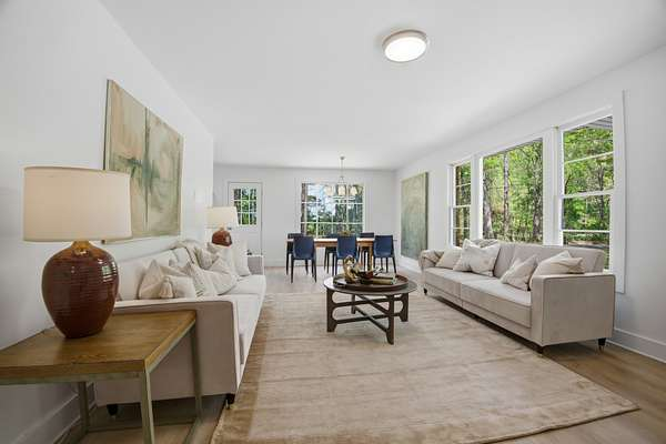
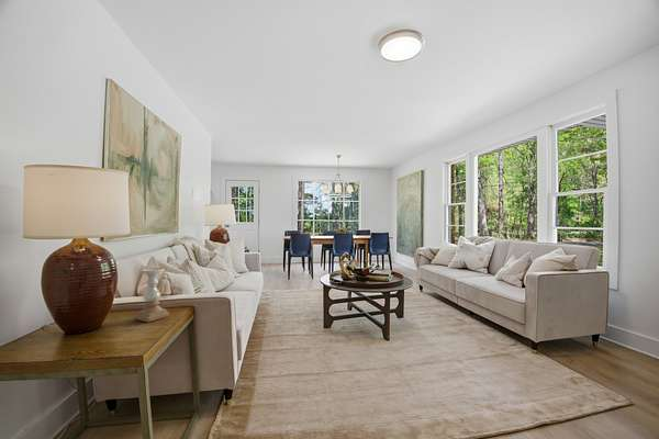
+ candle holder [134,267,170,323]
